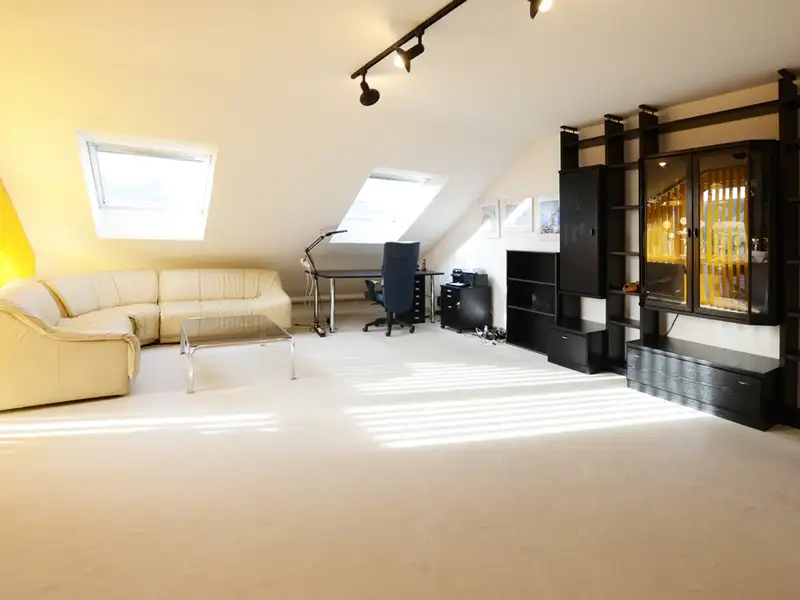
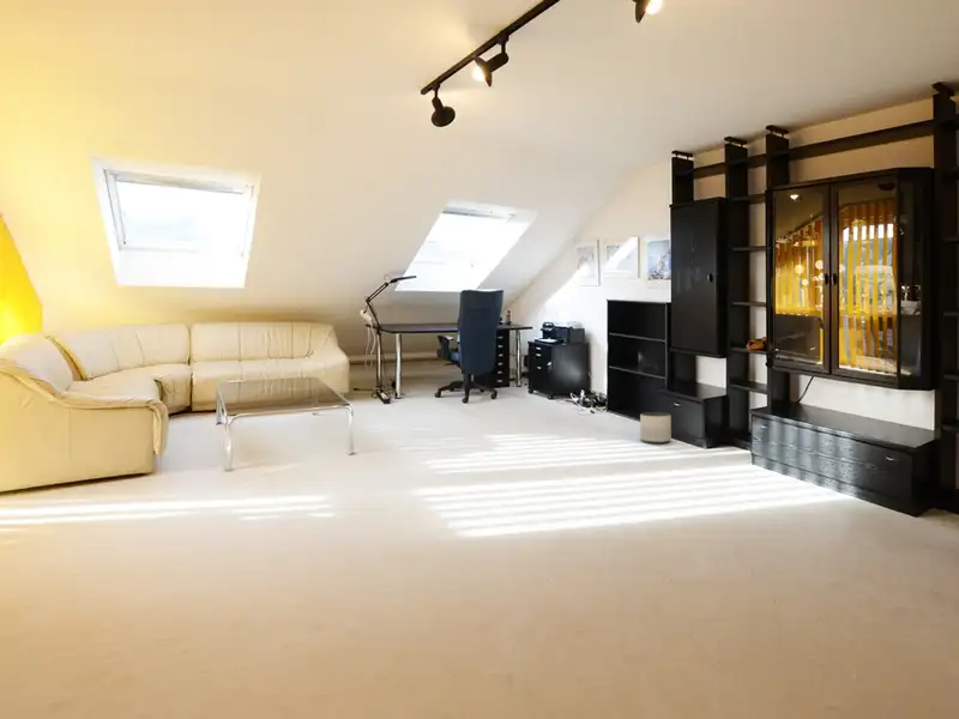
+ planter [639,411,672,445]
